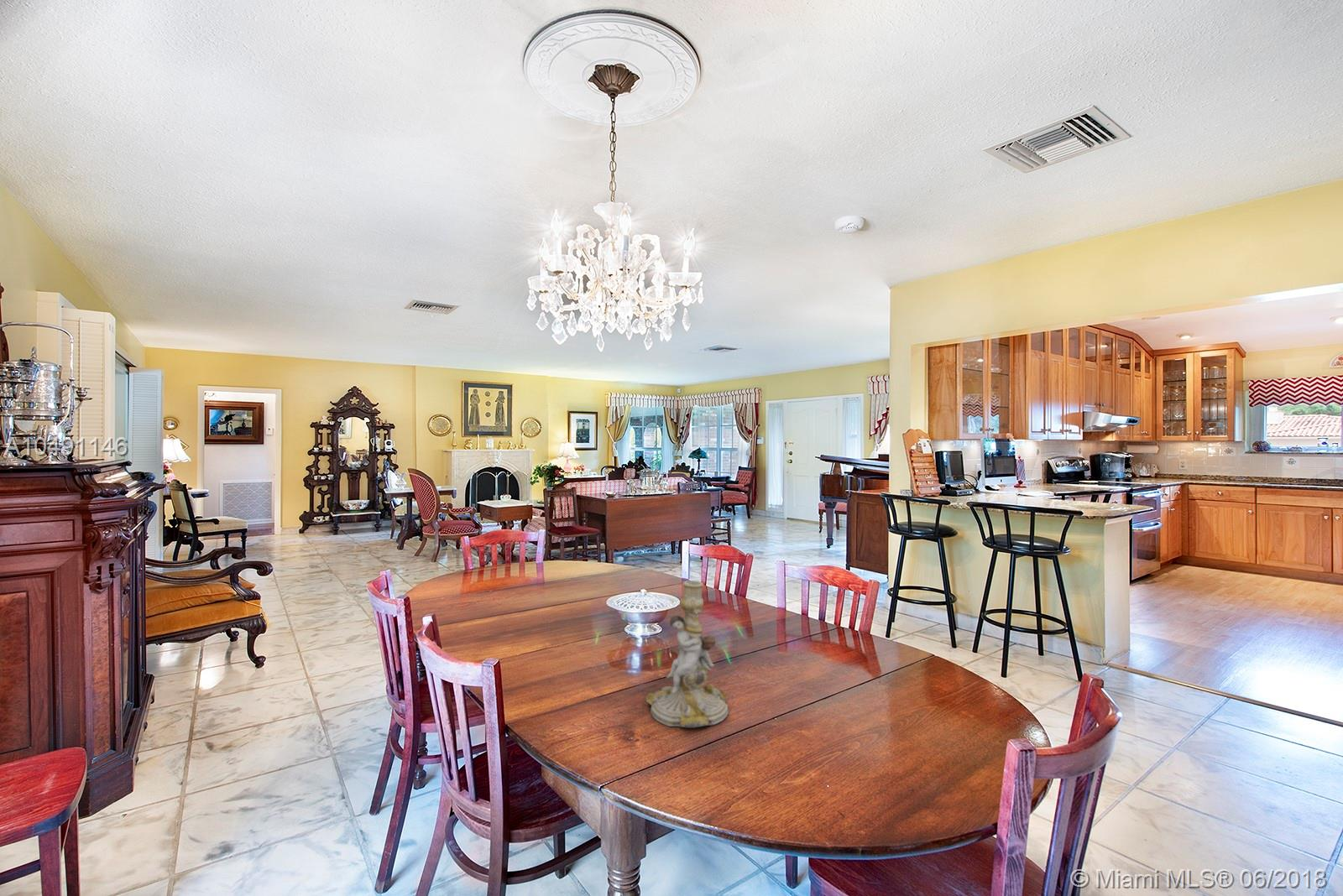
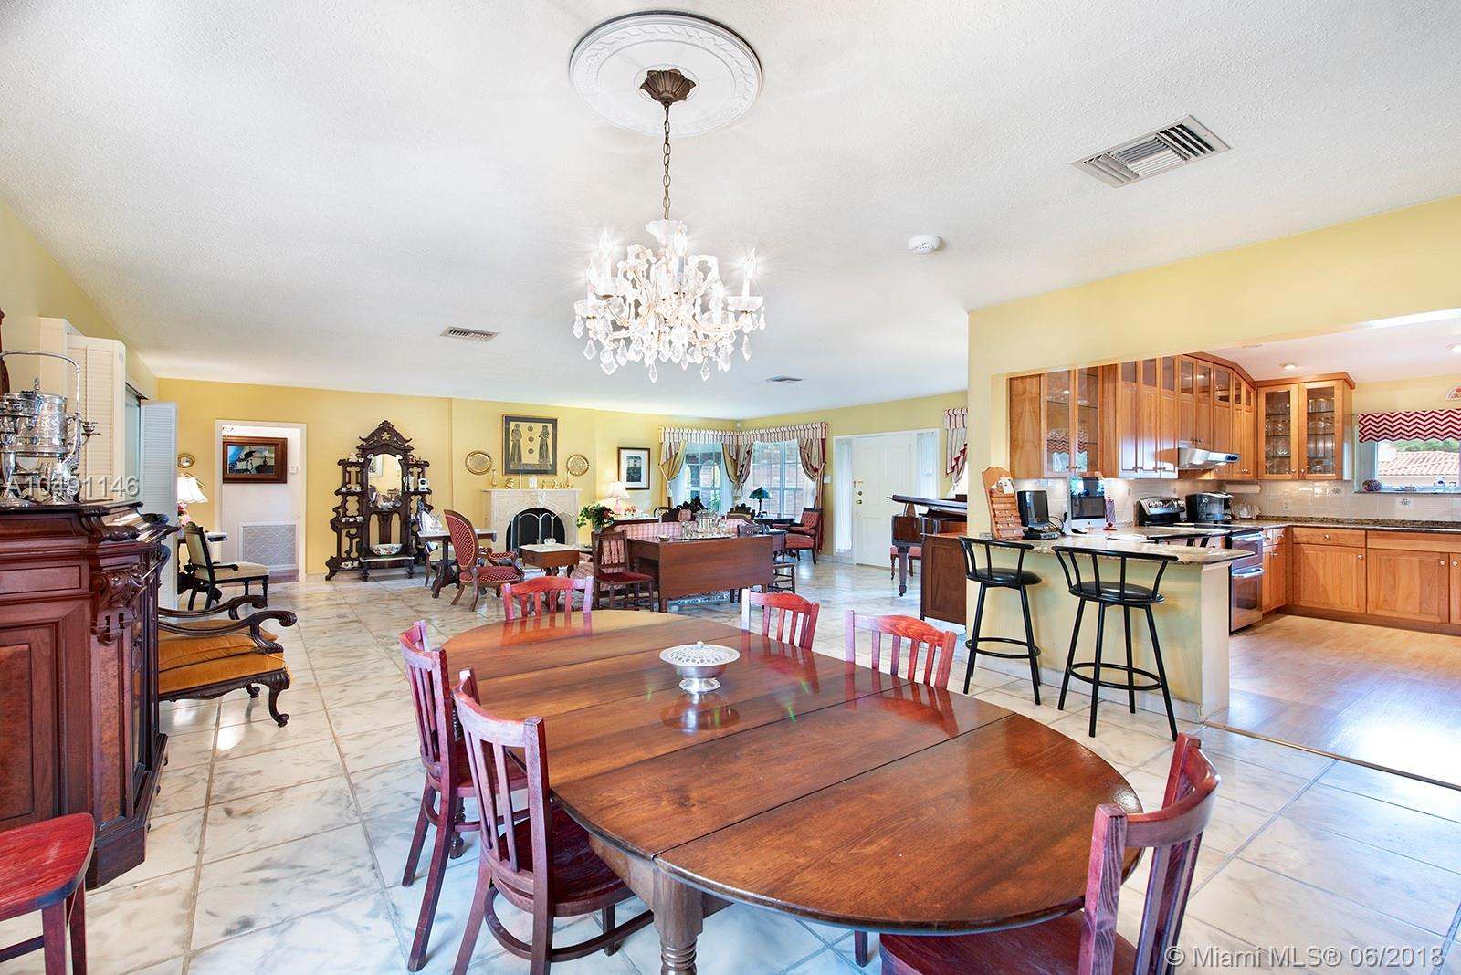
- candlestick [645,580,729,729]
